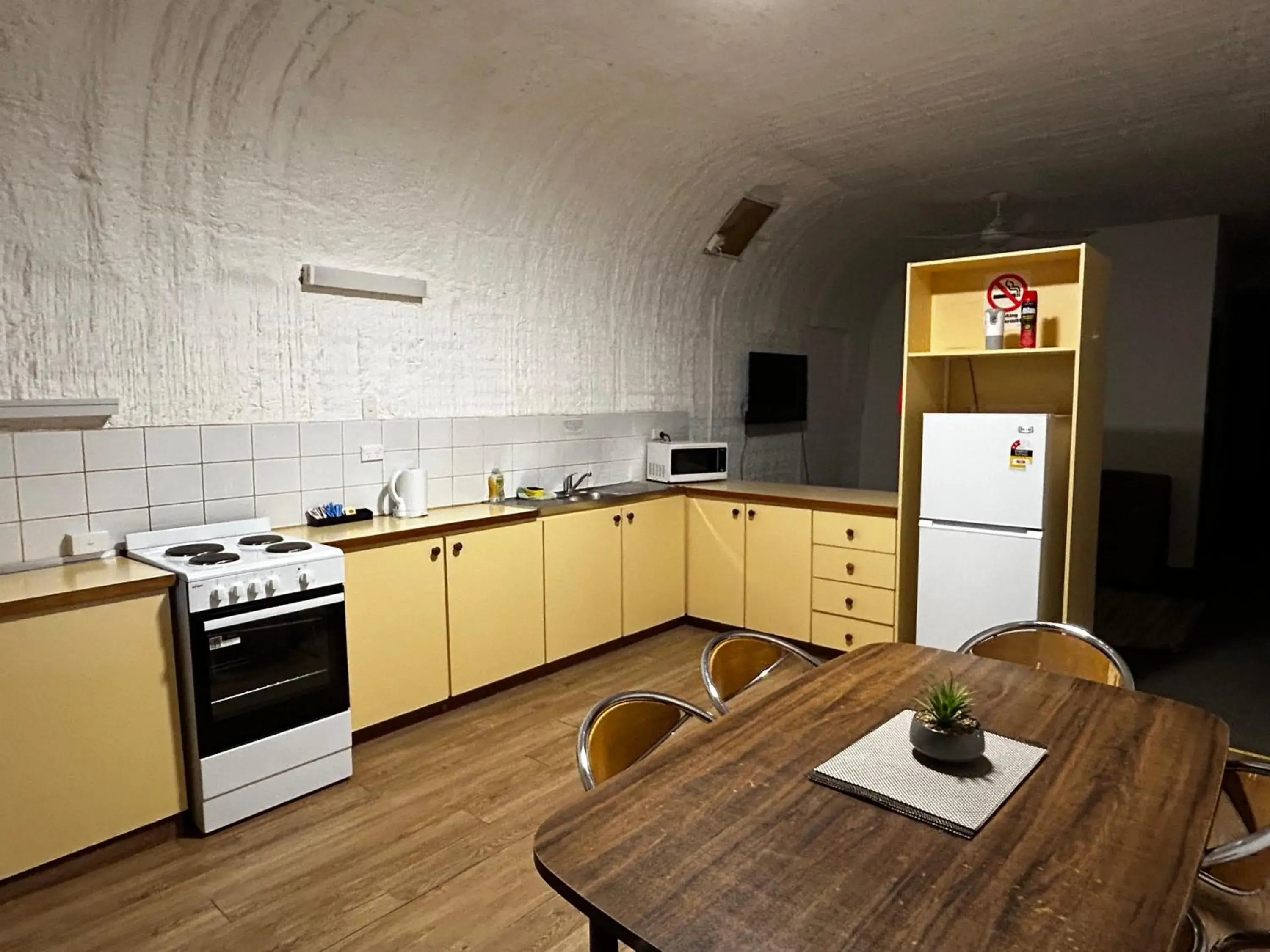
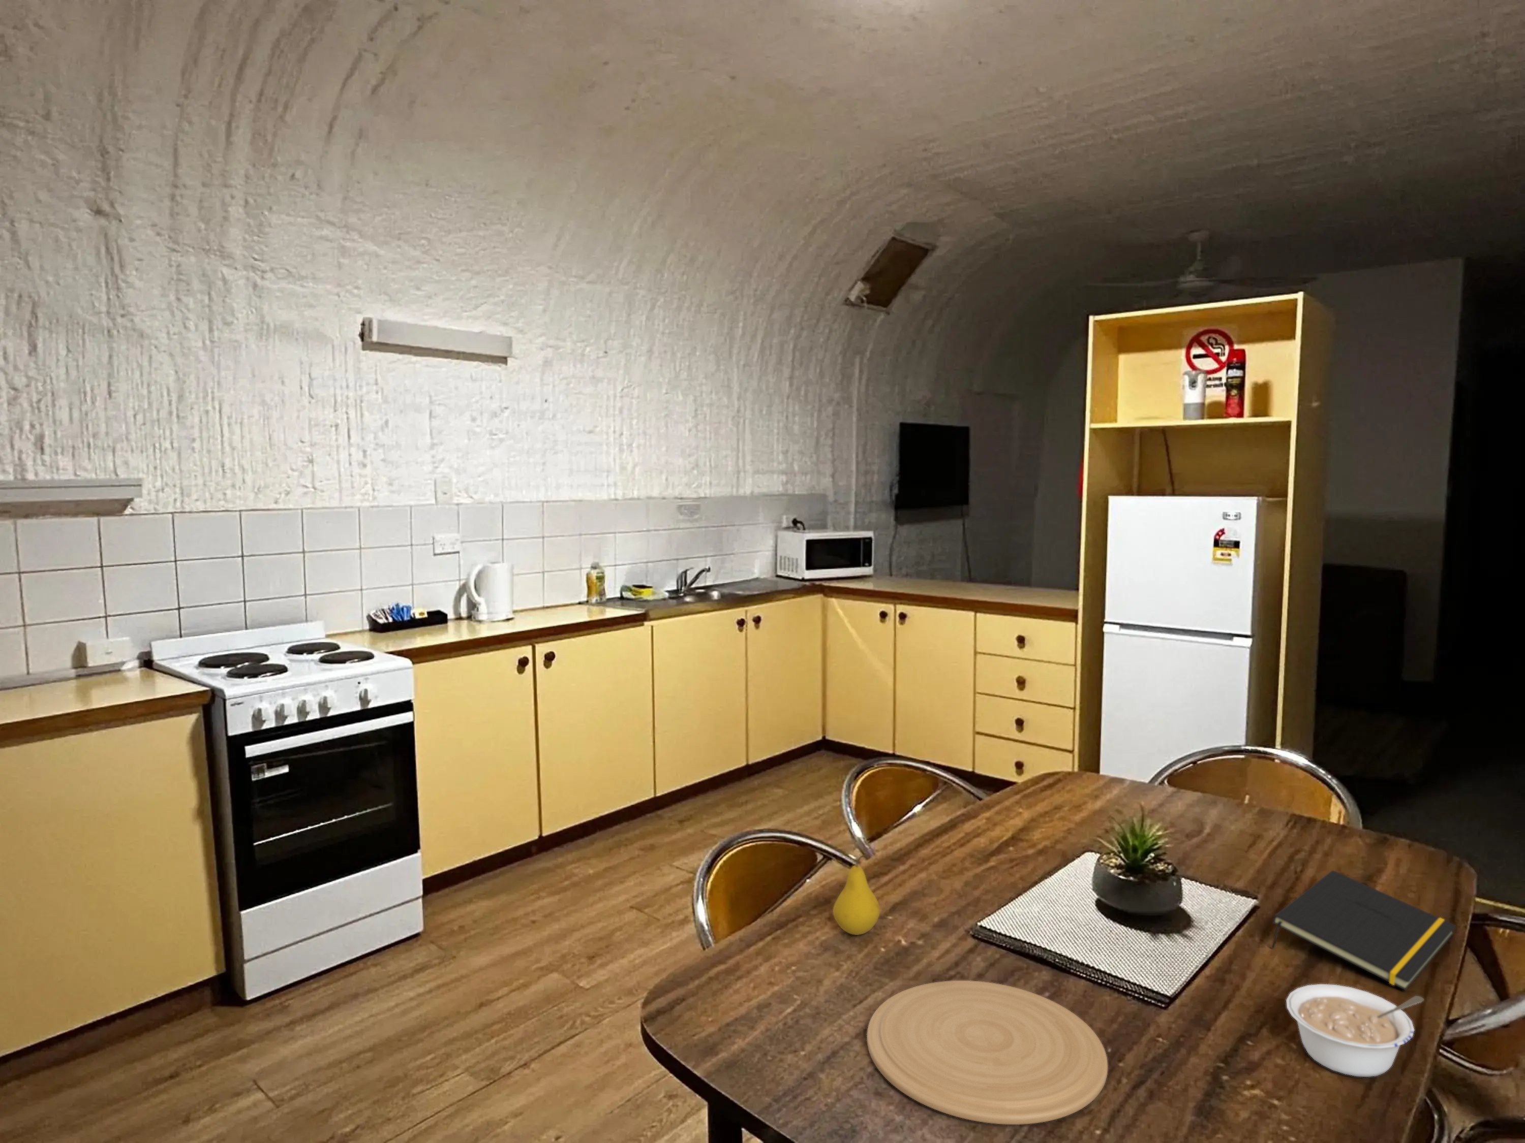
+ notepad [1270,869,1457,991]
+ legume [1286,983,1425,1077]
+ plate [866,980,1108,1125]
+ fruit [832,855,880,935]
